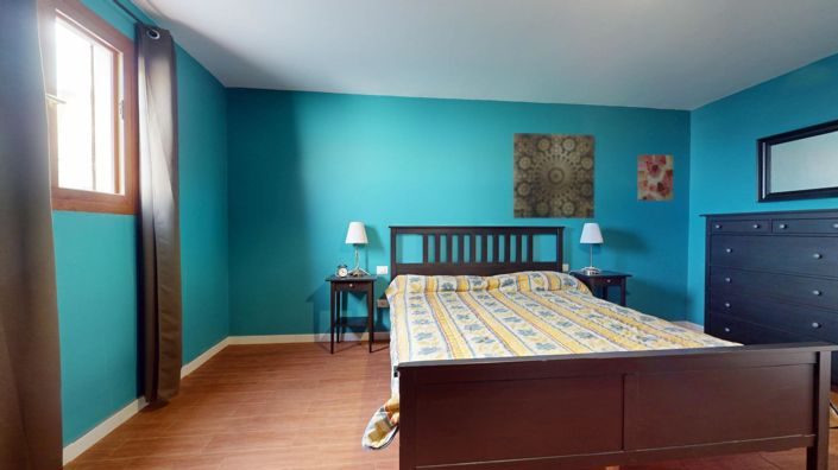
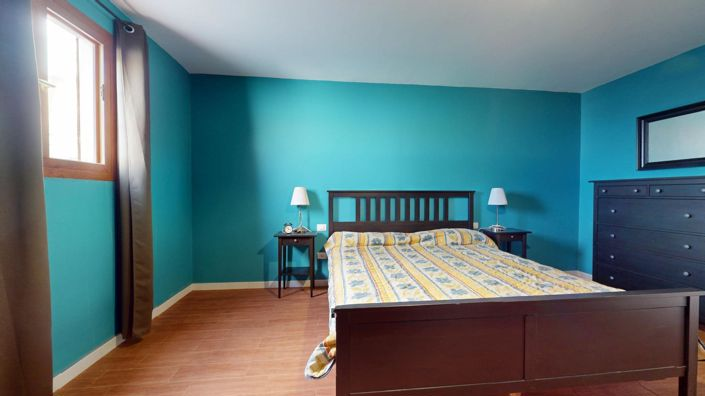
- wall art [512,132,597,220]
- wall art [636,153,675,202]
